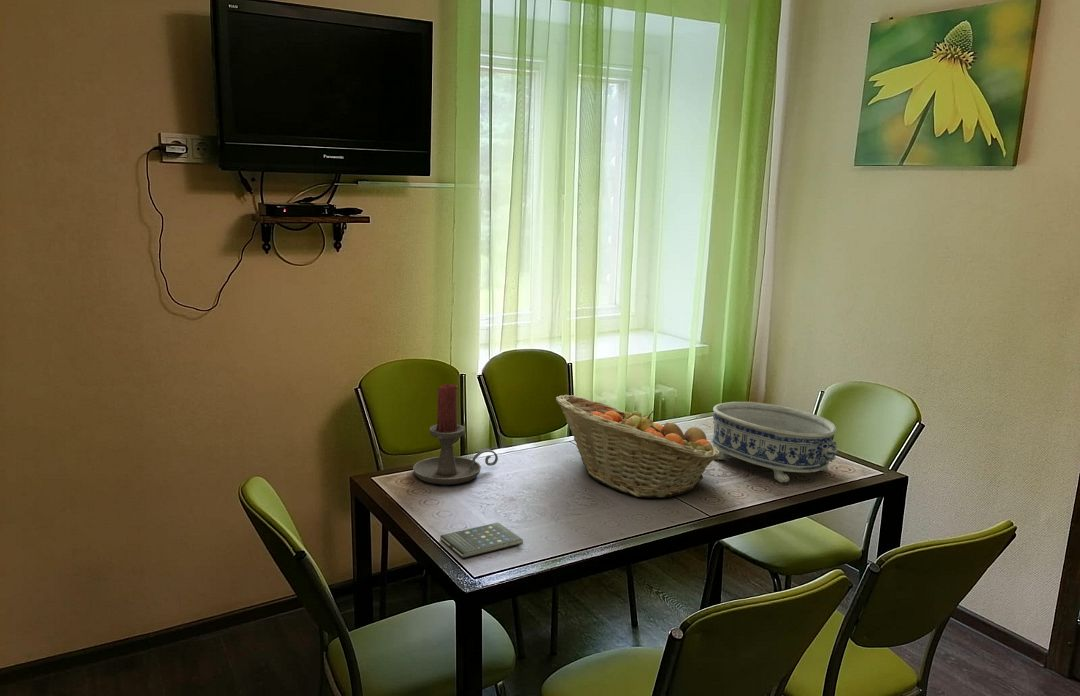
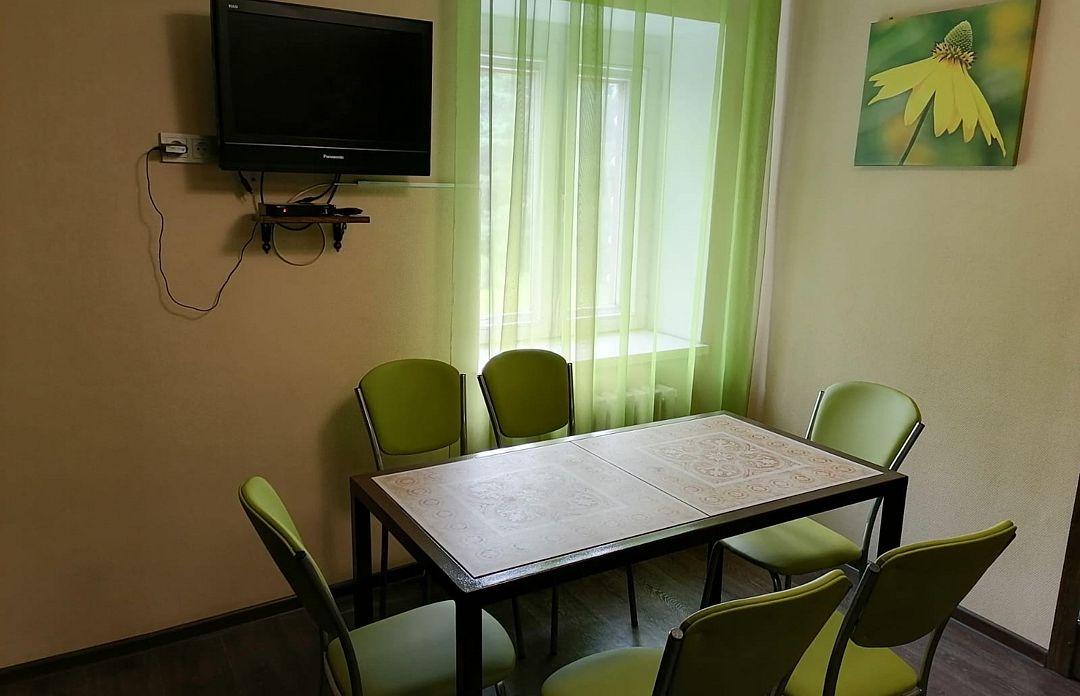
- decorative bowl [712,401,838,483]
- smartphone [439,522,524,559]
- candle holder [412,383,499,485]
- fruit basket [555,394,720,499]
